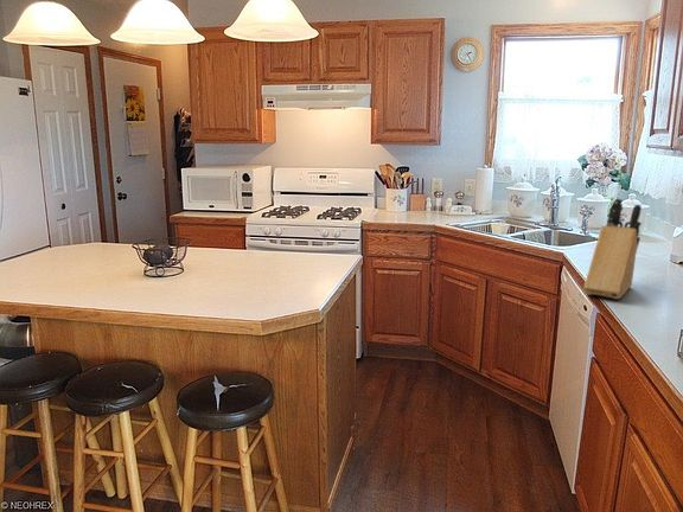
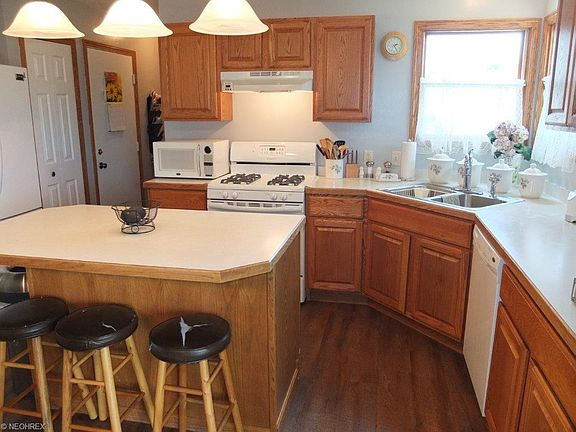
- knife block [582,197,643,300]
